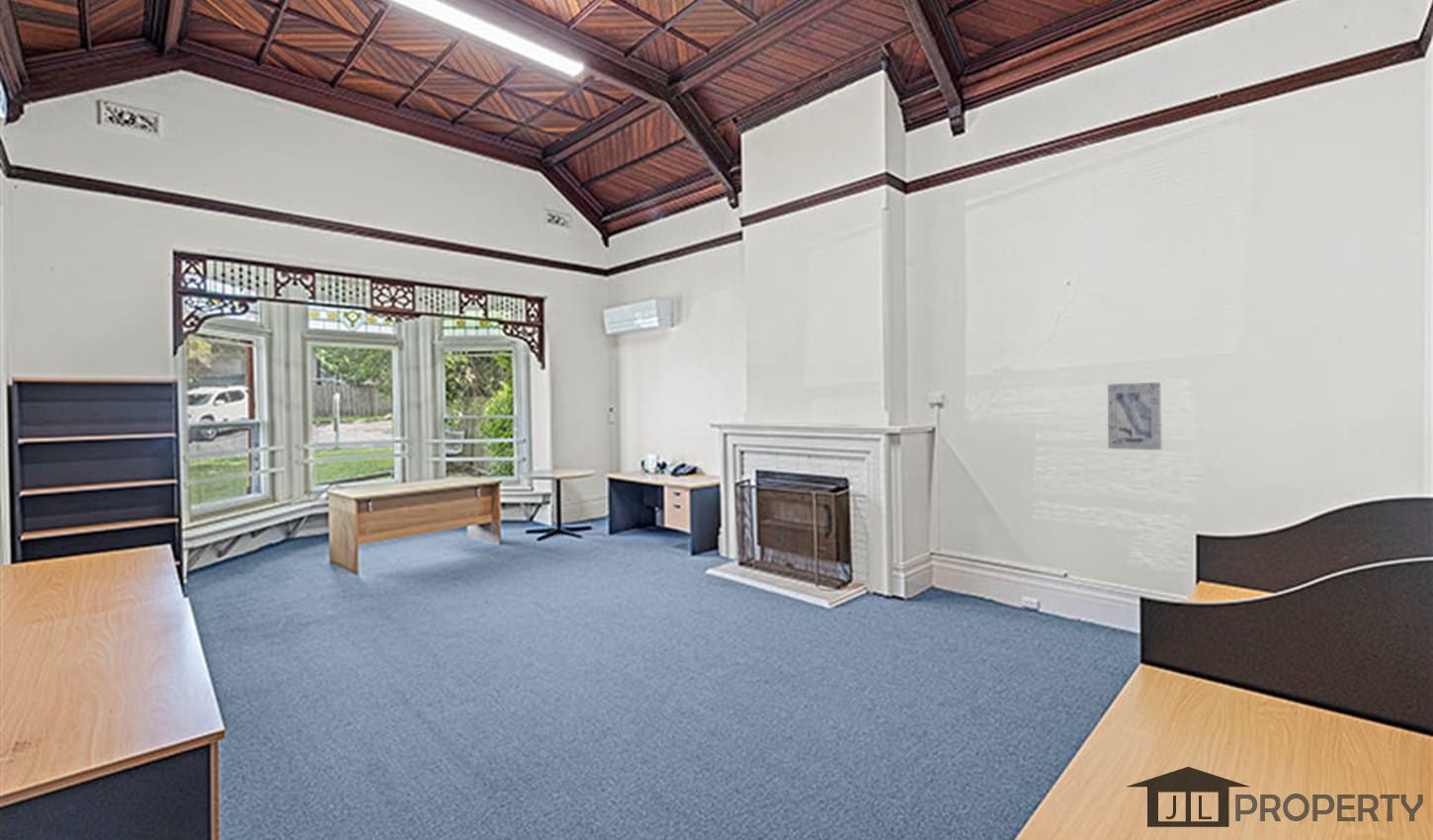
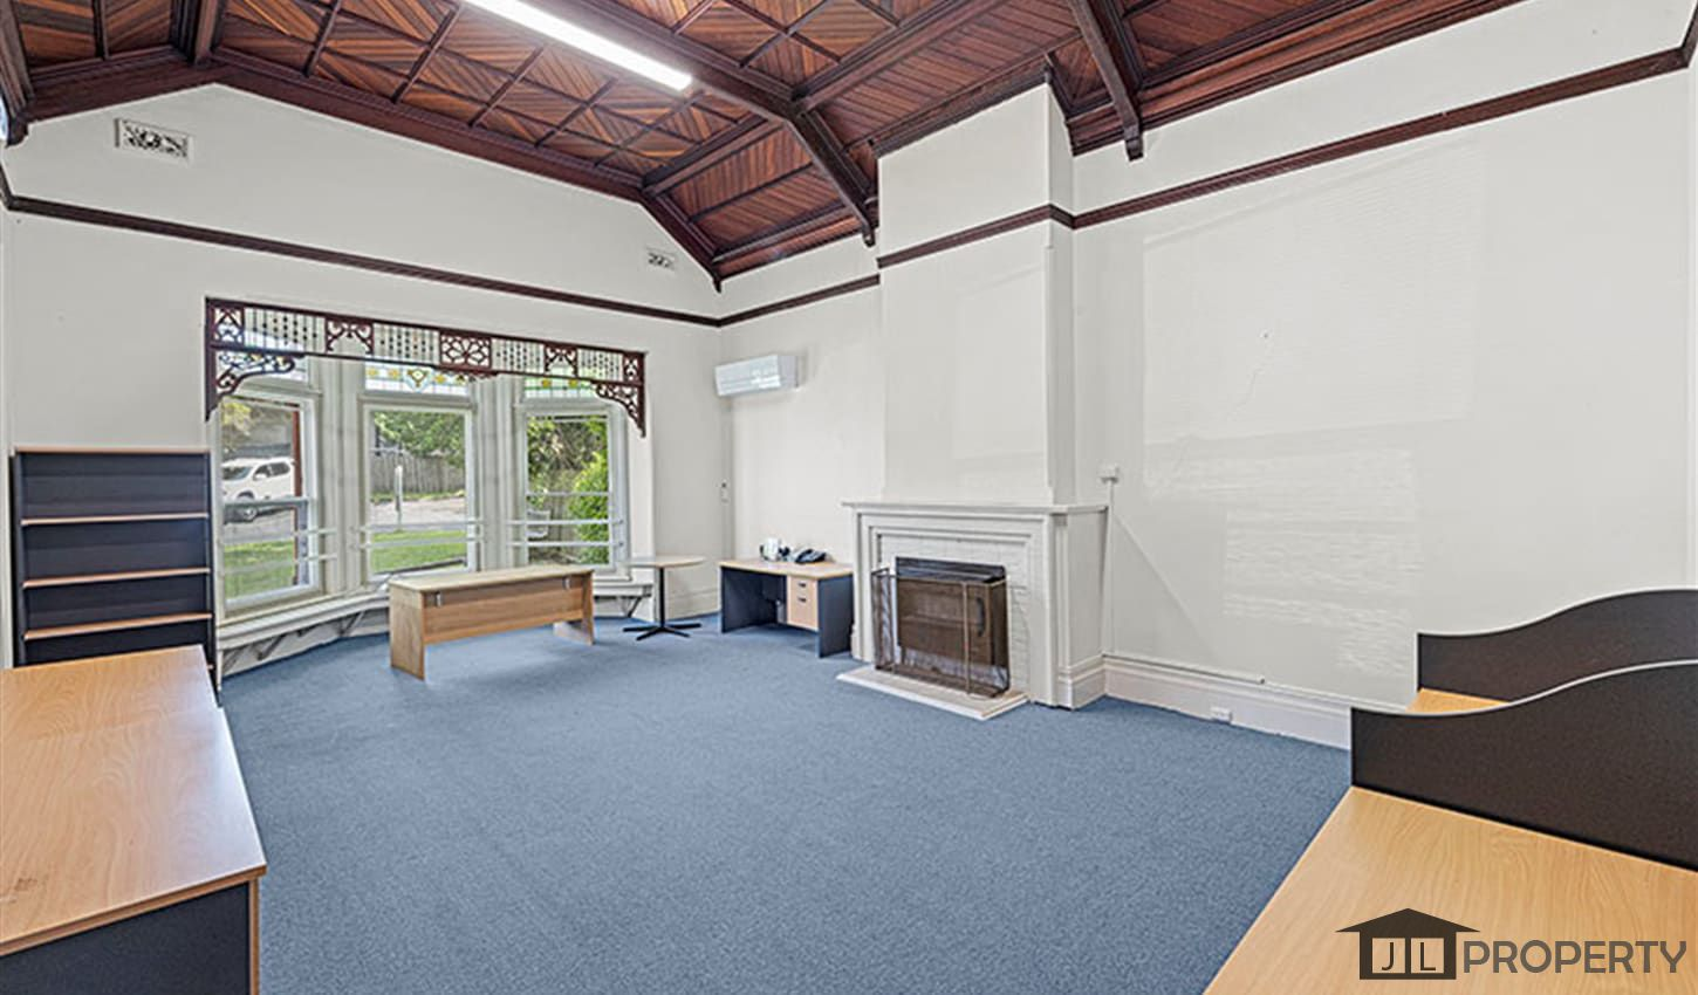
- wall art [1107,381,1162,451]
